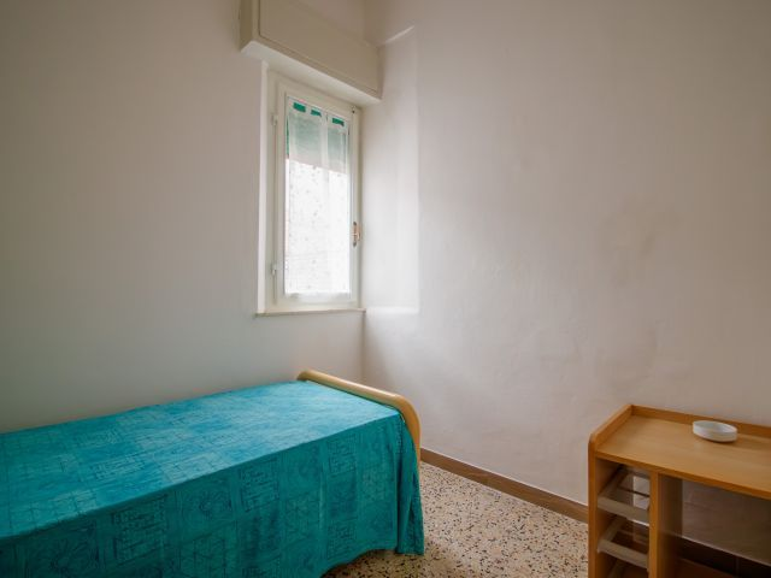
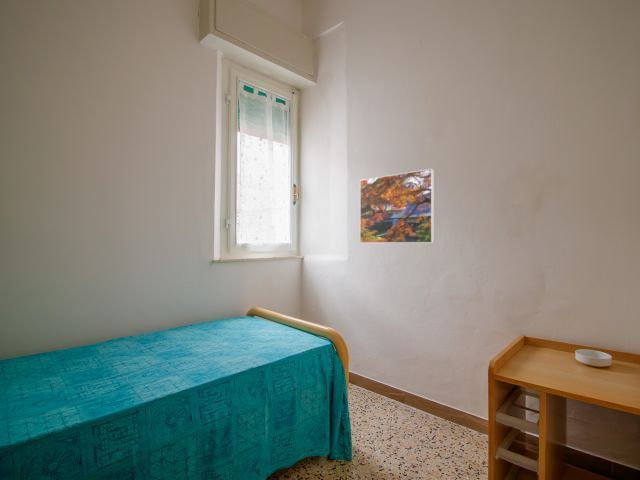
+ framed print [359,168,435,244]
